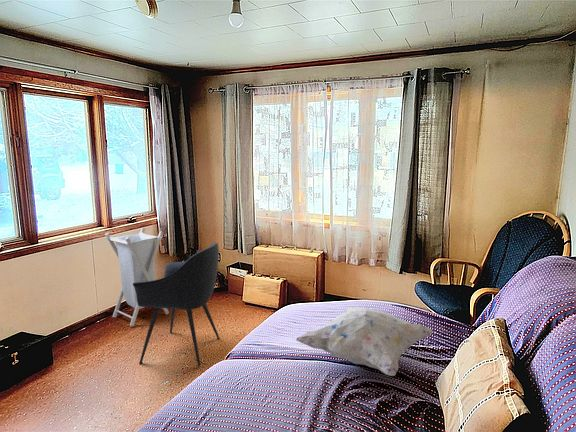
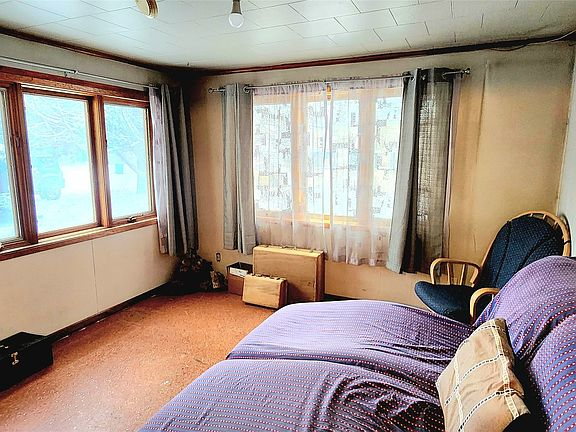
- laundry hamper [104,227,170,327]
- decorative pillow [295,305,433,377]
- armchair [133,241,221,367]
